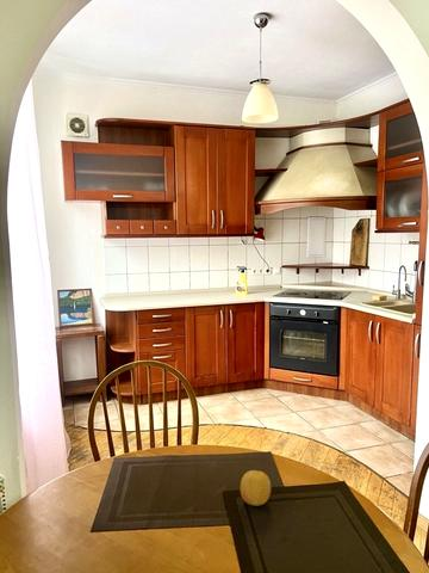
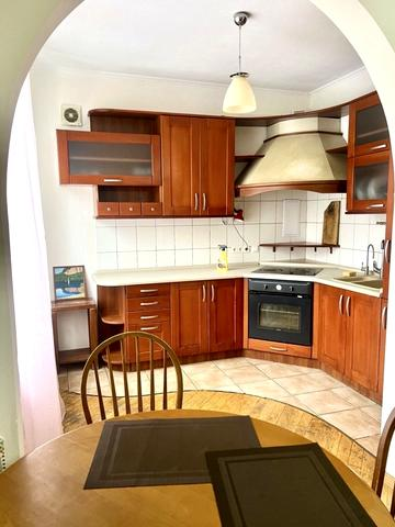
- fruit [240,469,272,507]
